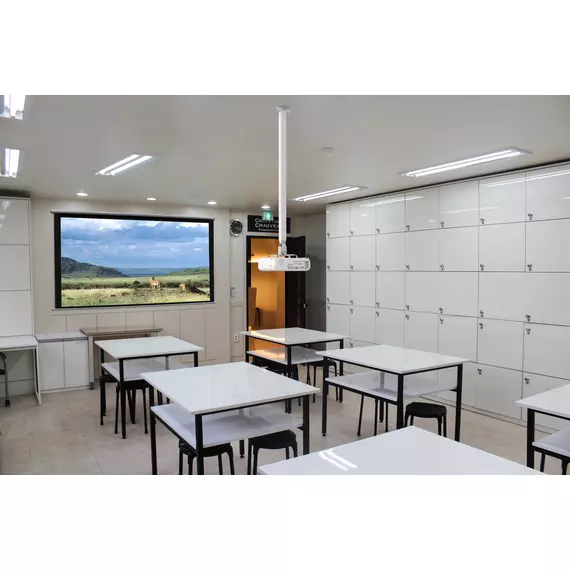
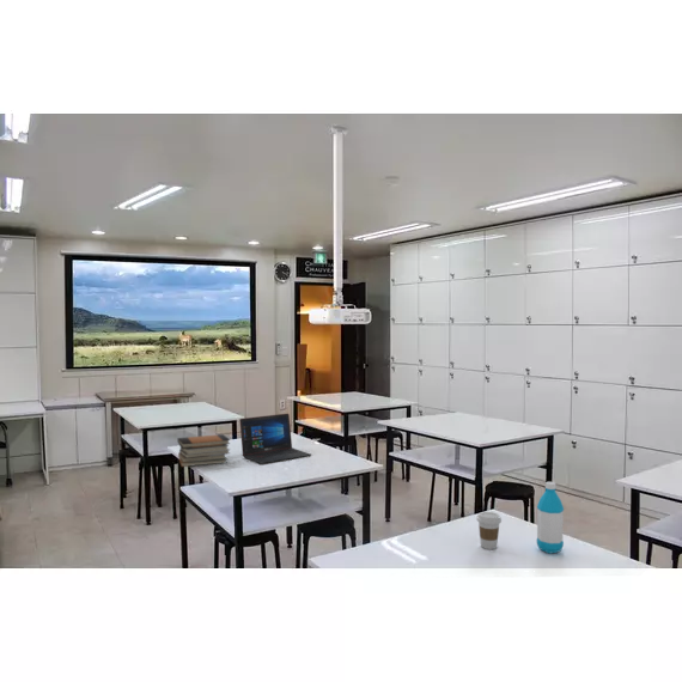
+ coffee cup [476,511,503,550]
+ book stack [177,433,231,468]
+ laptop [238,413,312,464]
+ water bottle [536,481,565,555]
